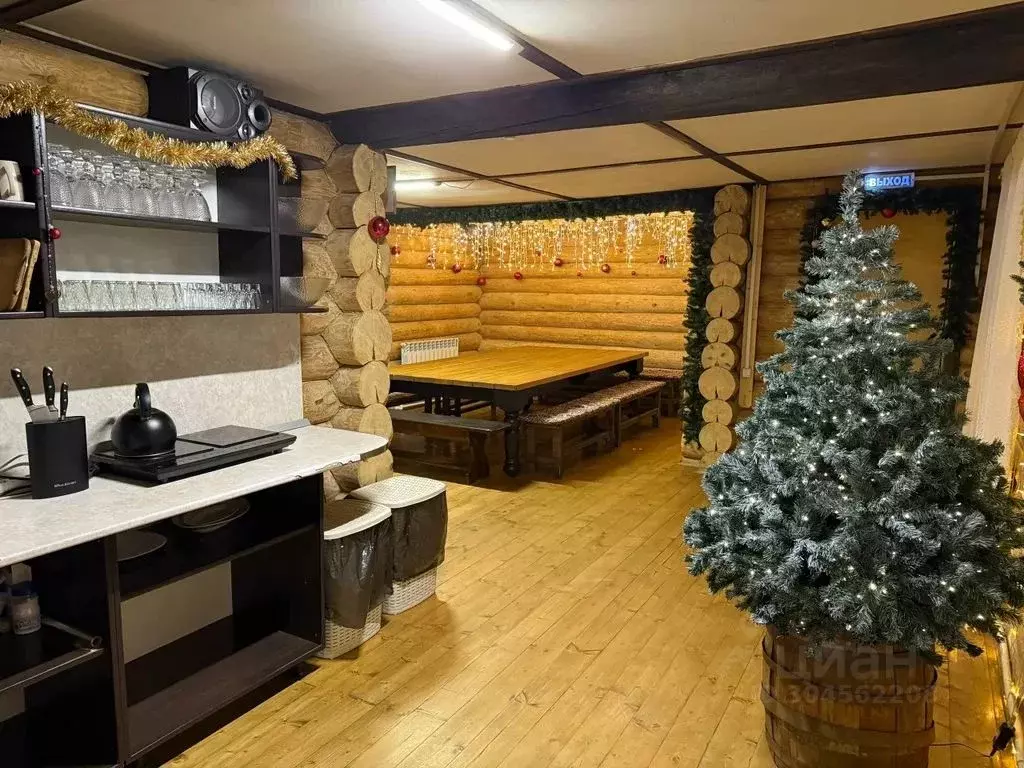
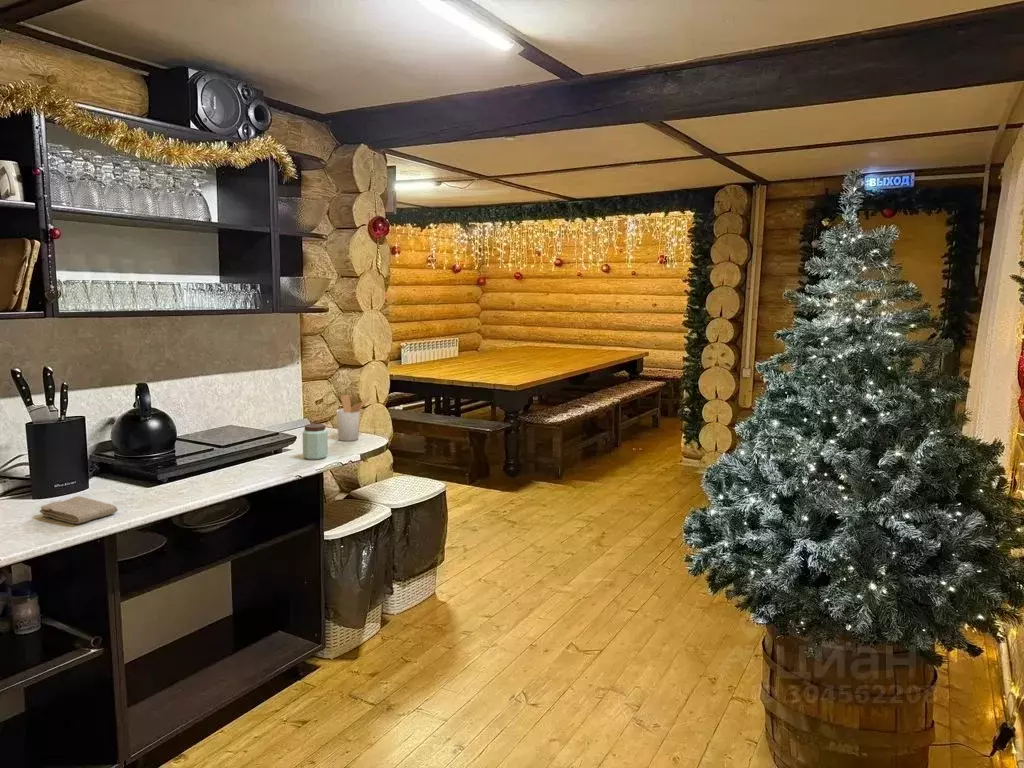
+ utensil holder [335,394,371,442]
+ peanut butter [302,423,329,461]
+ washcloth [39,495,119,525]
